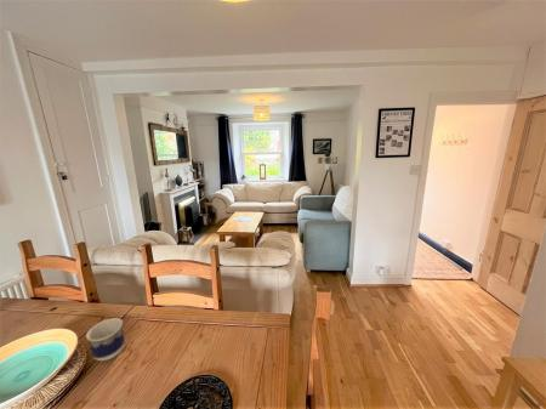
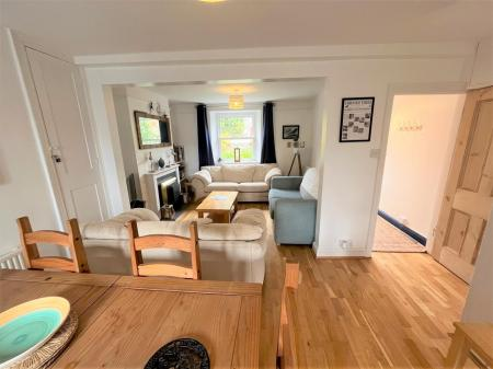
- cup [85,317,126,362]
